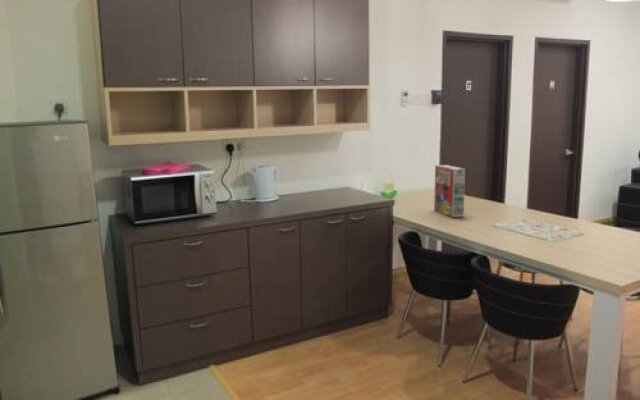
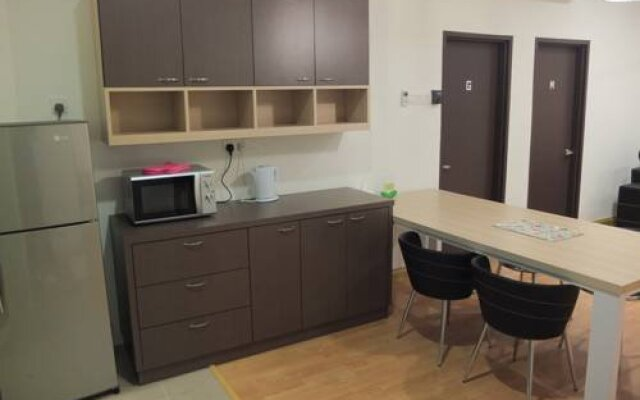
- cereal box [433,164,466,218]
